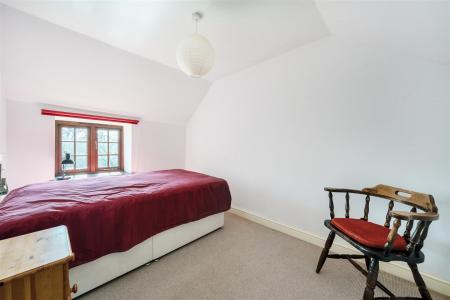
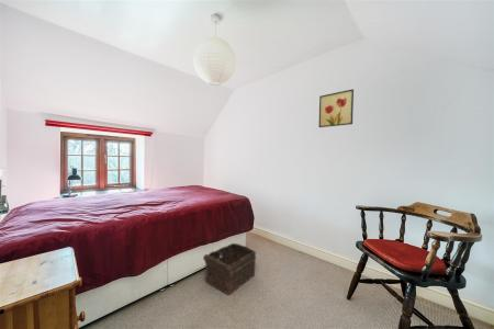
+ basket [202,242,257,295]
+ wall art [317,88,355,128]
